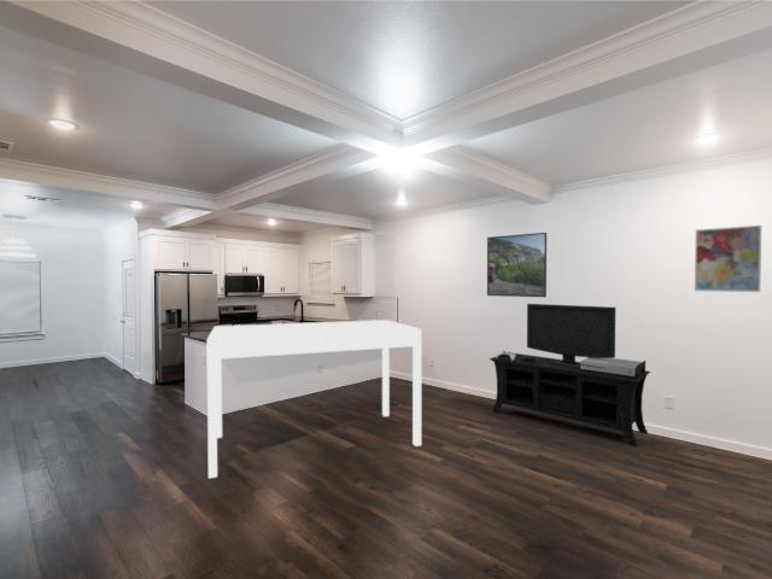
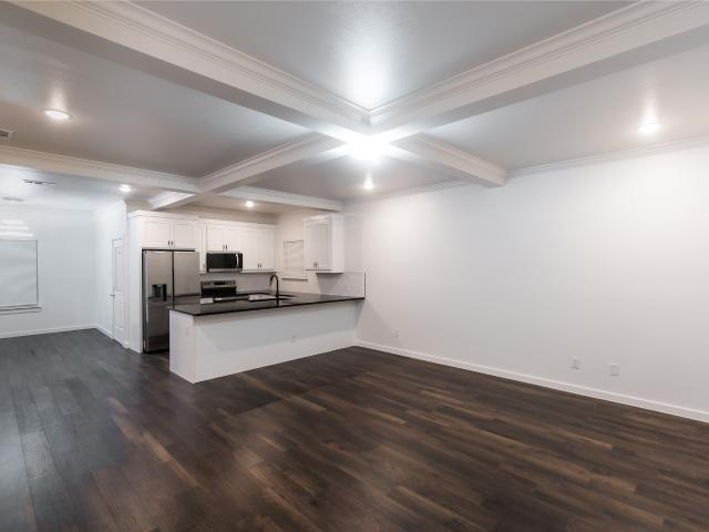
- dining table [205,318,422,479]
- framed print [486,232,548,298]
- media console [489,303,651,448]
- wall art [694,224,762,293]
